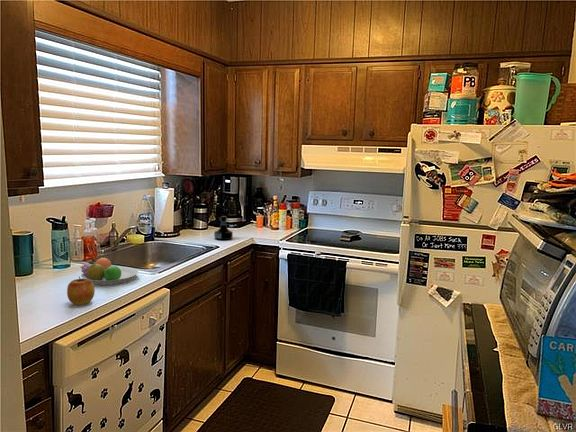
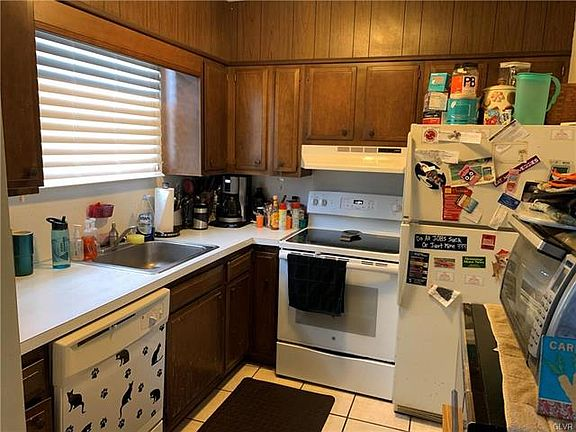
- apple [66,276,96,306]
- tequila bottle [213,215,234,241]
- fruit bowl [79,256,139,286]
